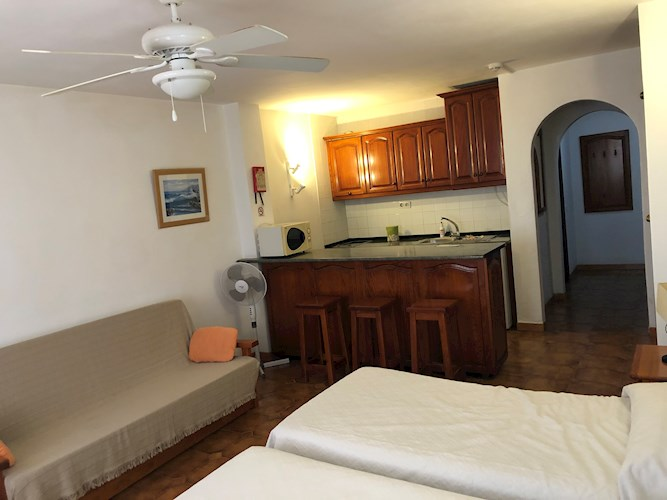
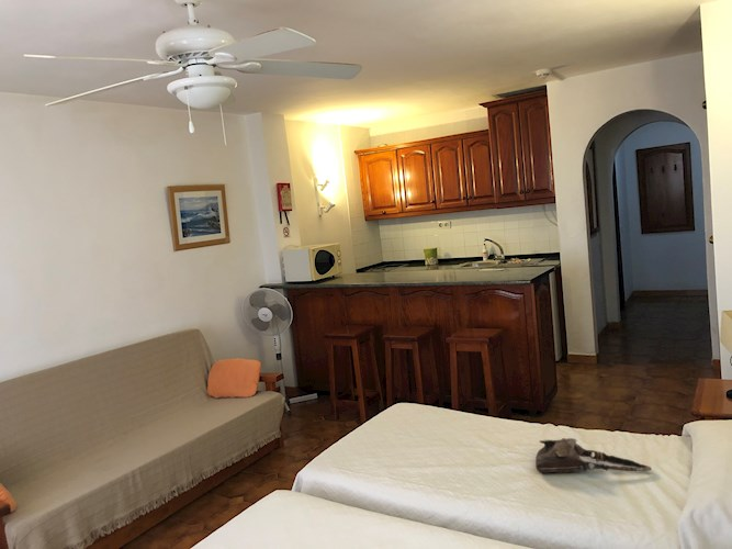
+ shoulder bag [534,437,653,475]
